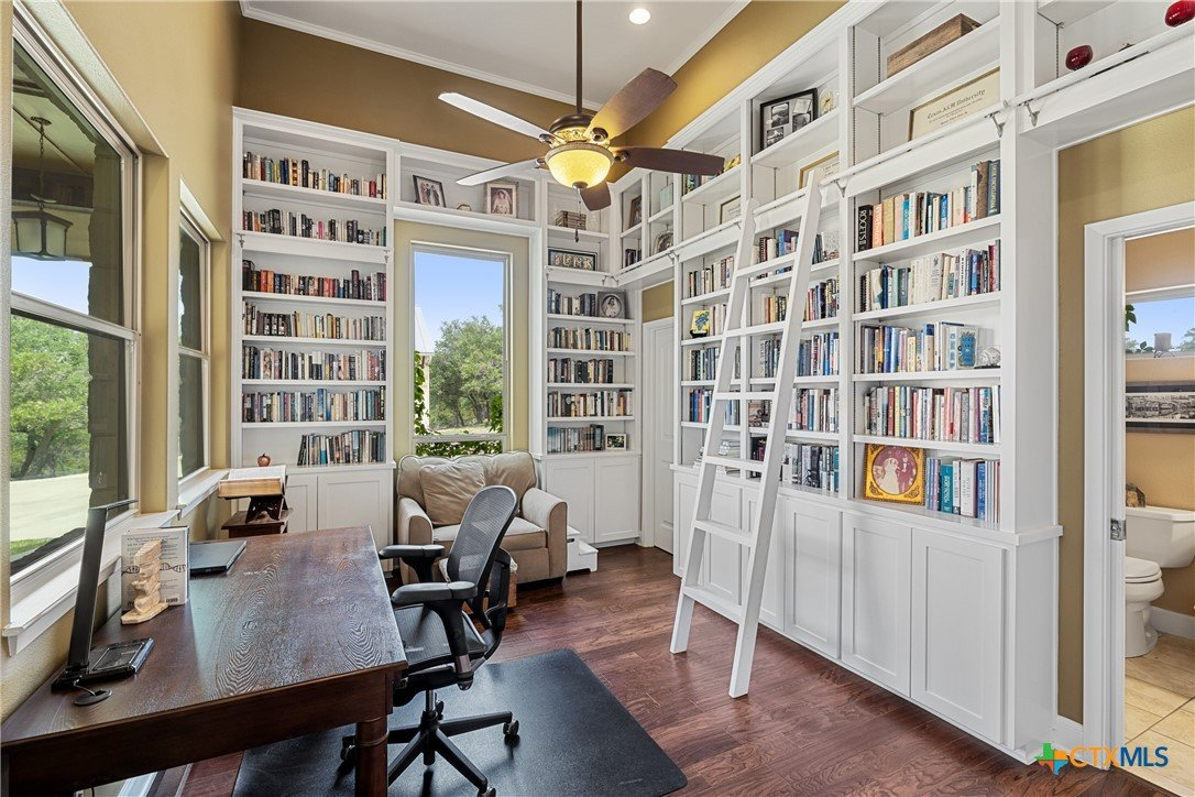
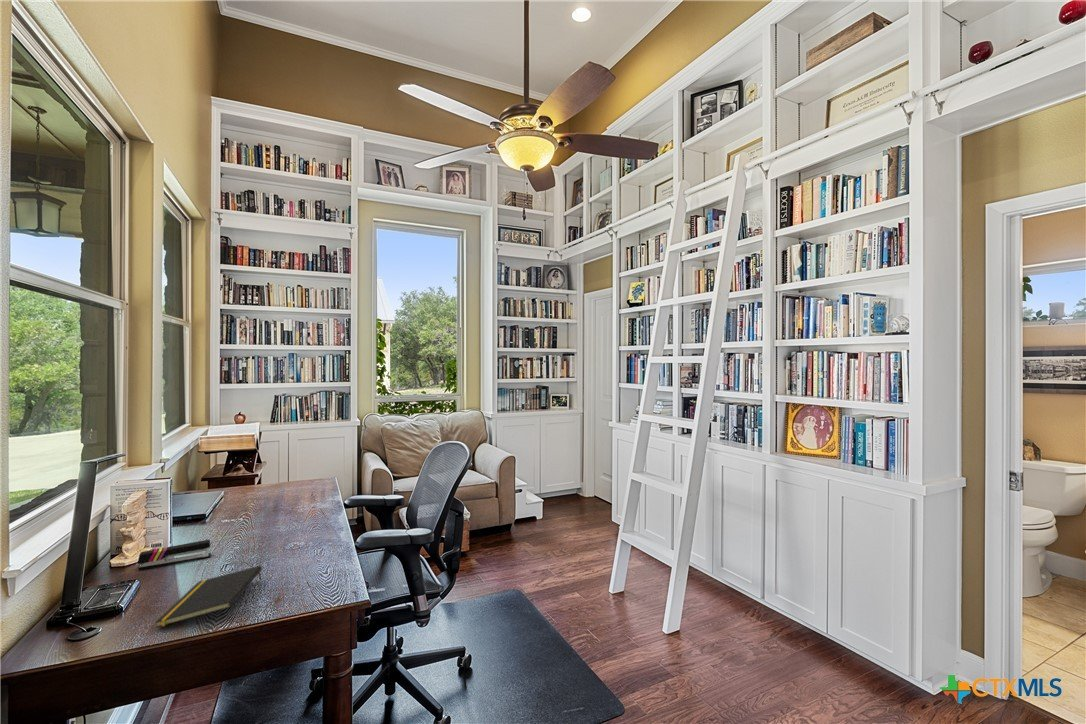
+ stapler [137,539,212,570]
+ notepad [154,565,263,629]
